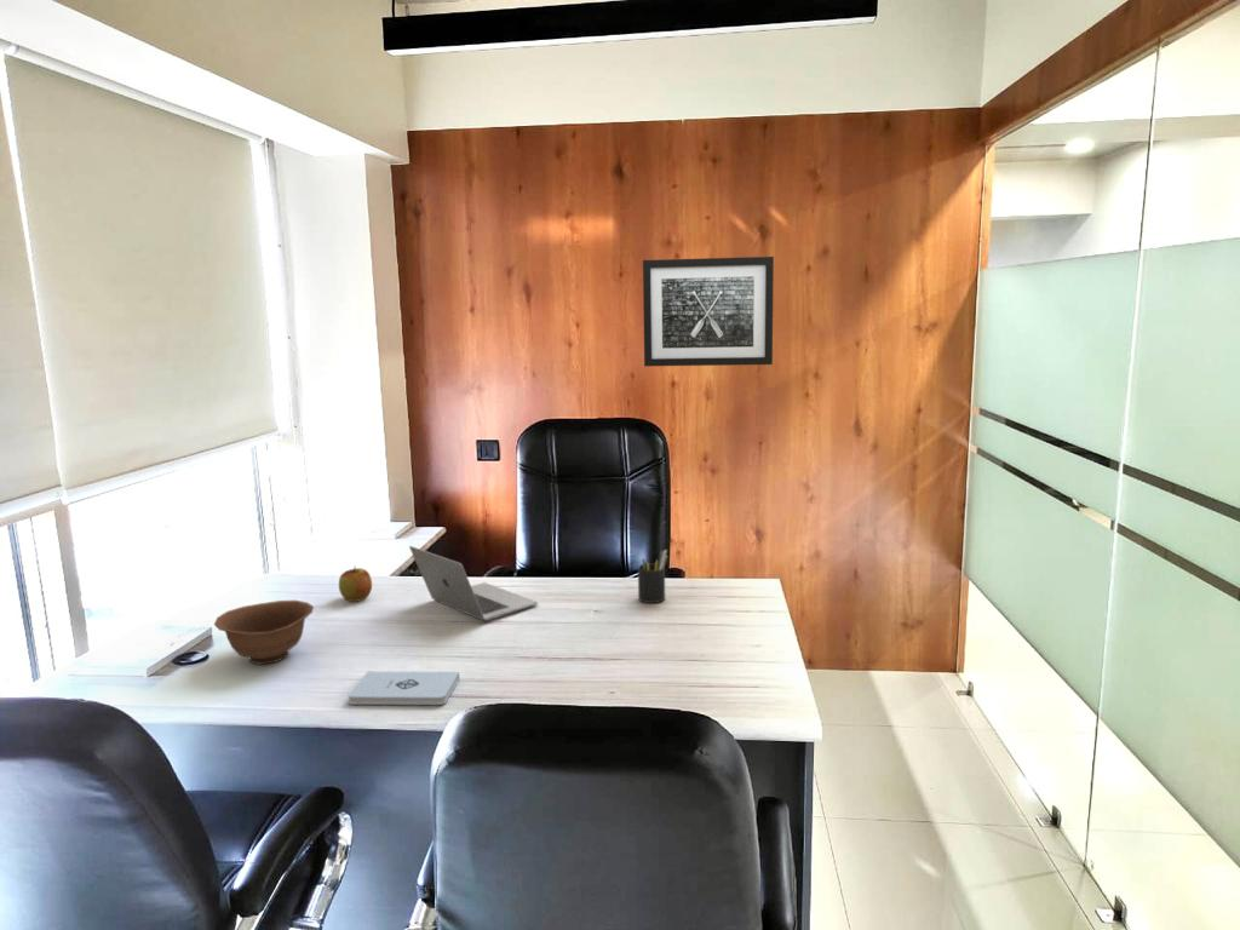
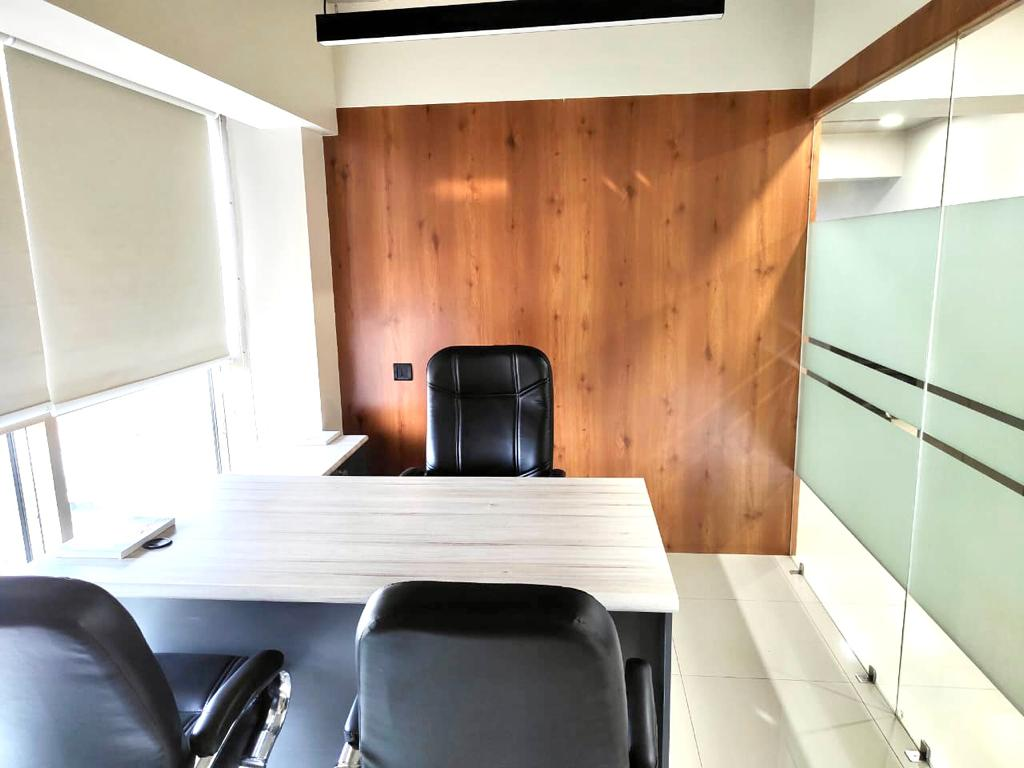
- bowl [213,599,315,666]
- apple [338,564,373,603]
- laptop [408,545,539,622]
- pen holder [637,549,668,604]
- notepad [348,671,460,706]
- wall art [642,256,775,367]
